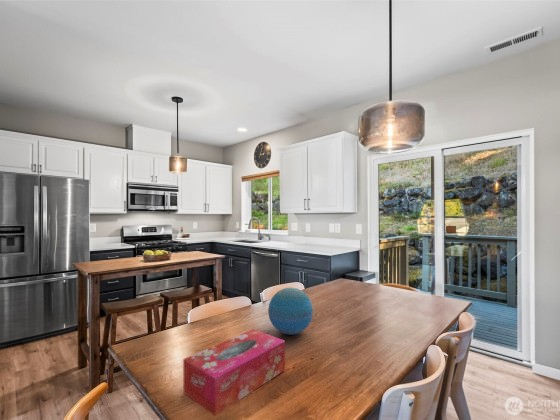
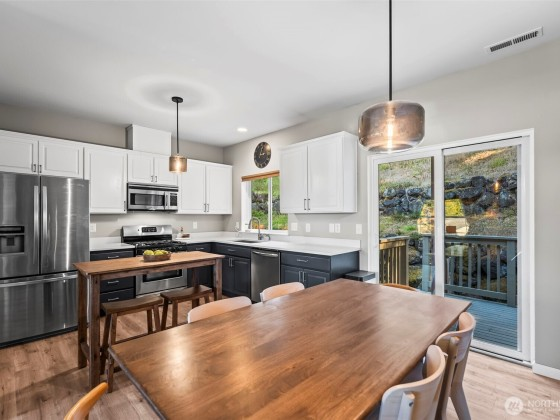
- decorative orb [267,287,314,336]
- tissue box [182,328,286,417]
